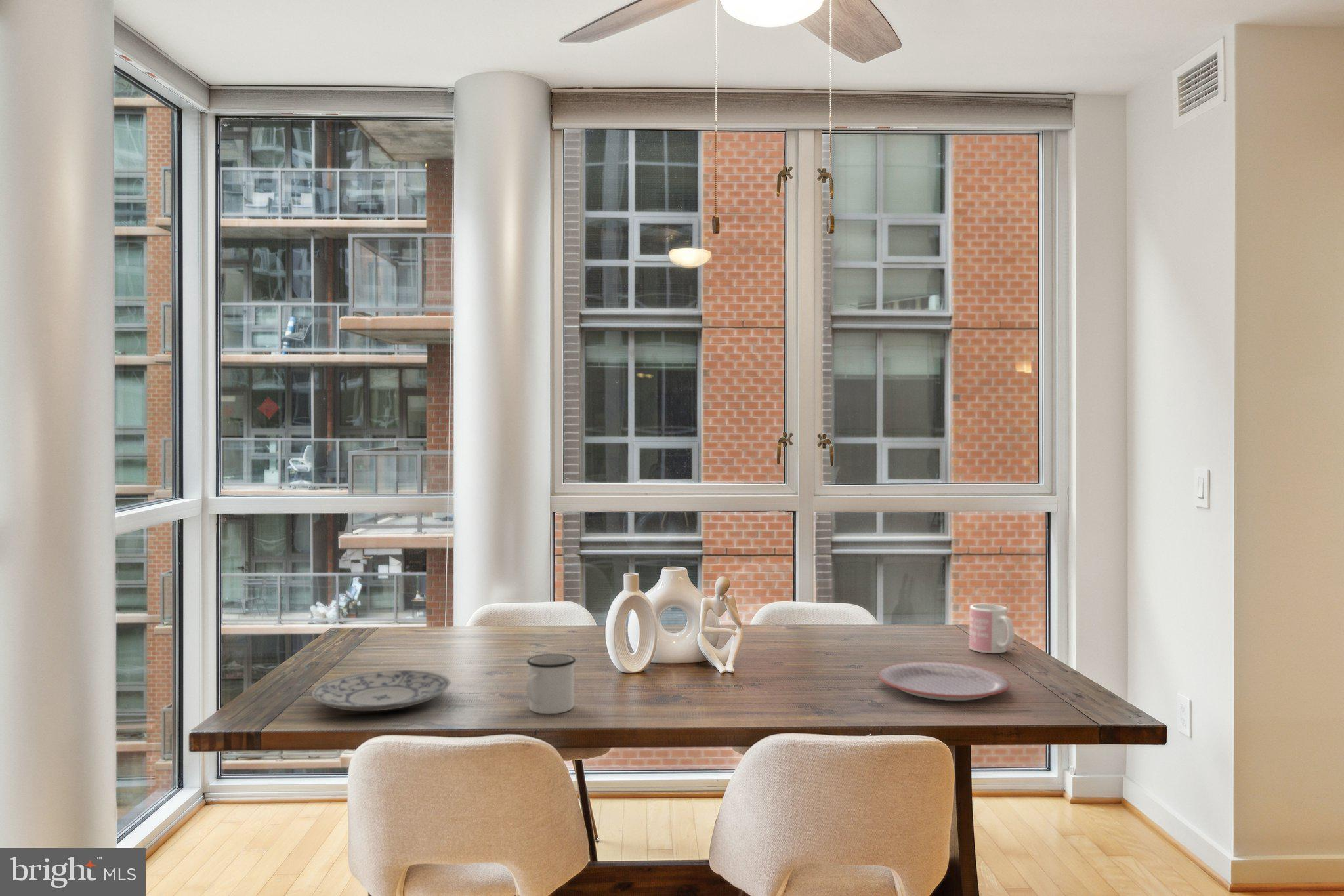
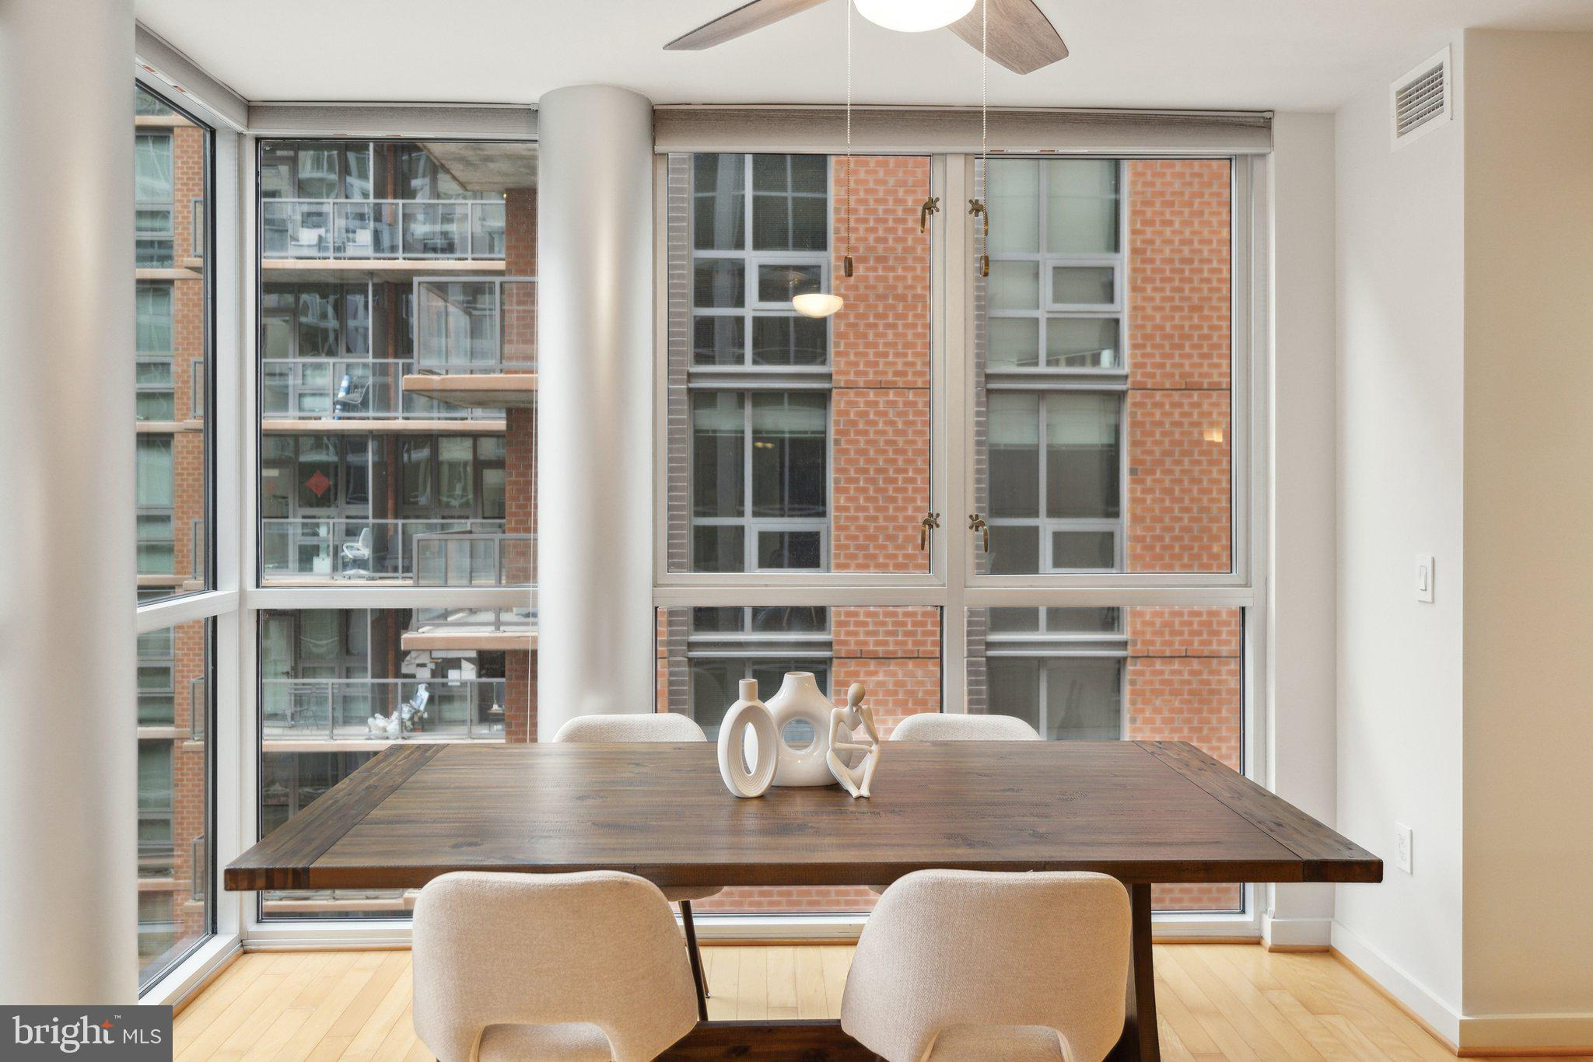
- mug [969,603,1015,654]
- plate [310,669,451,712]
- mug [526,653,576,715]
- plate [878,661,1011,701]
